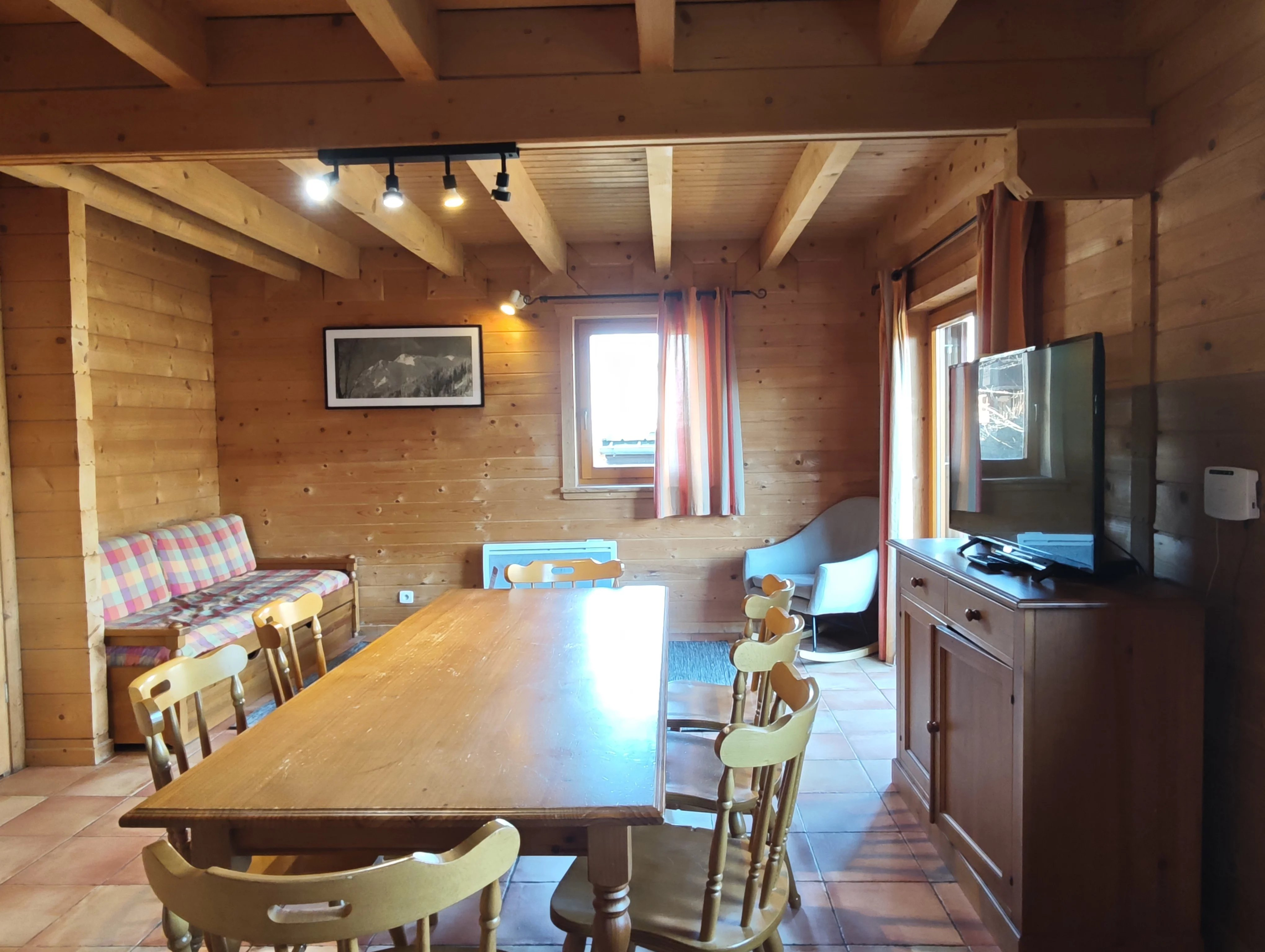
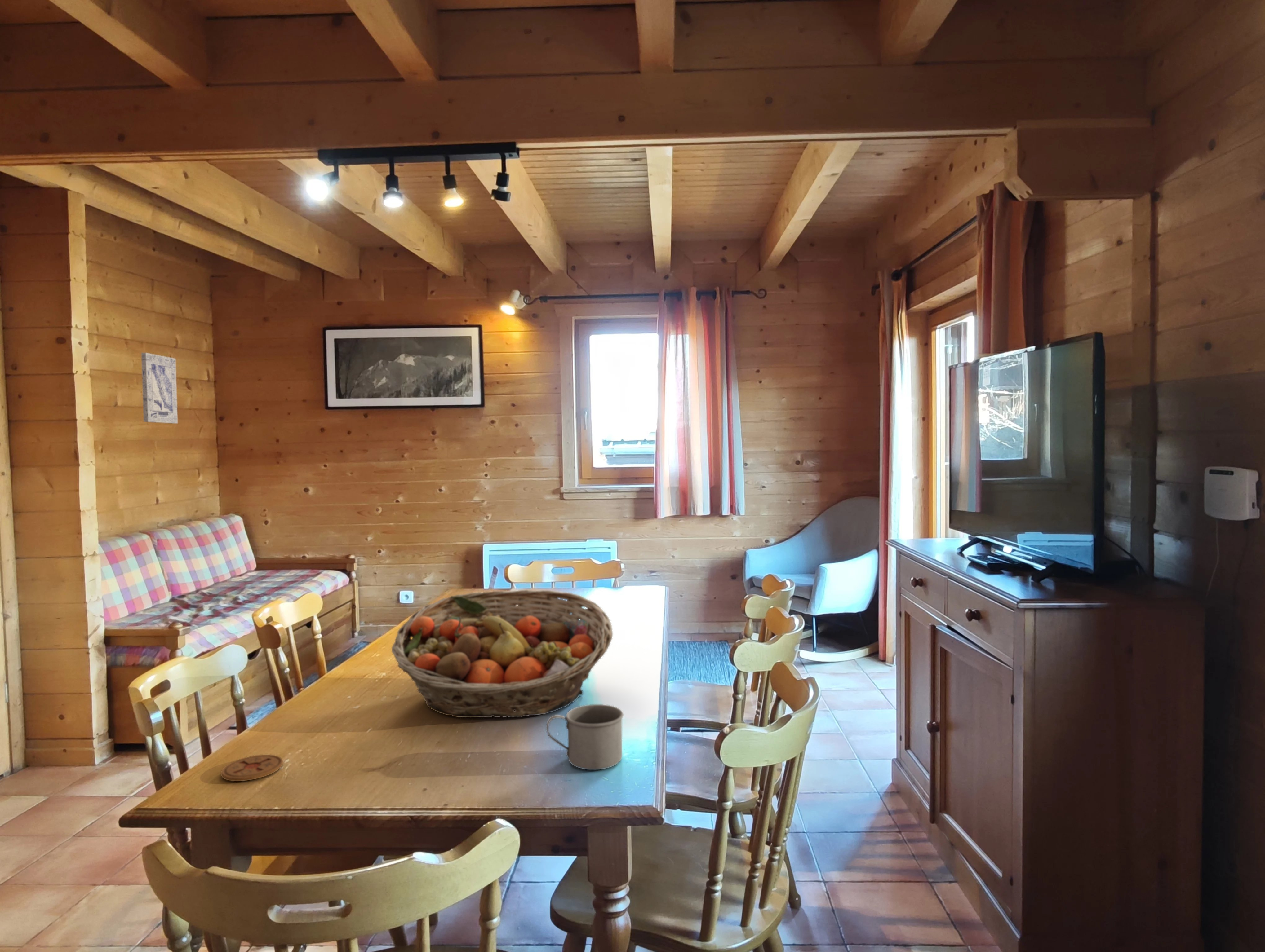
+ fruit basket [391,589,613,718]
+ coaster [221,754,283,782]
+ mug [546,704,624,770]
+ wall art [141,352,178,424]
